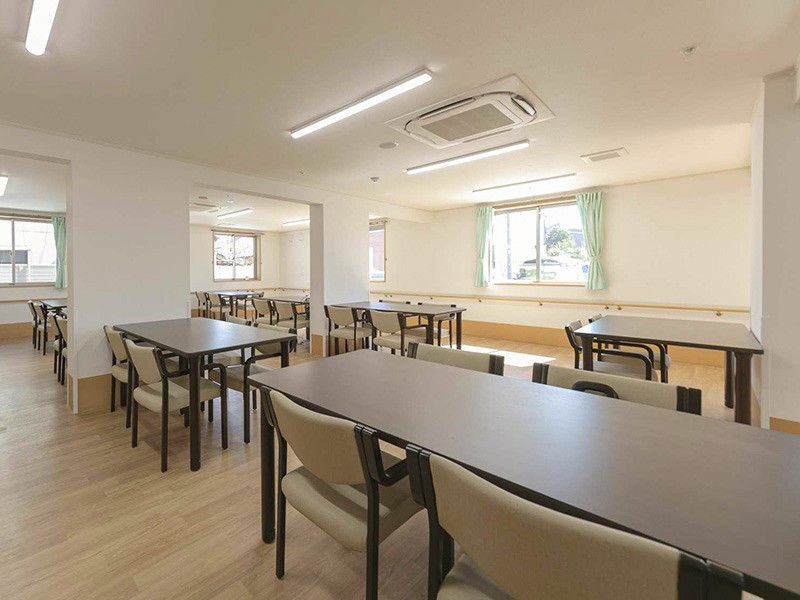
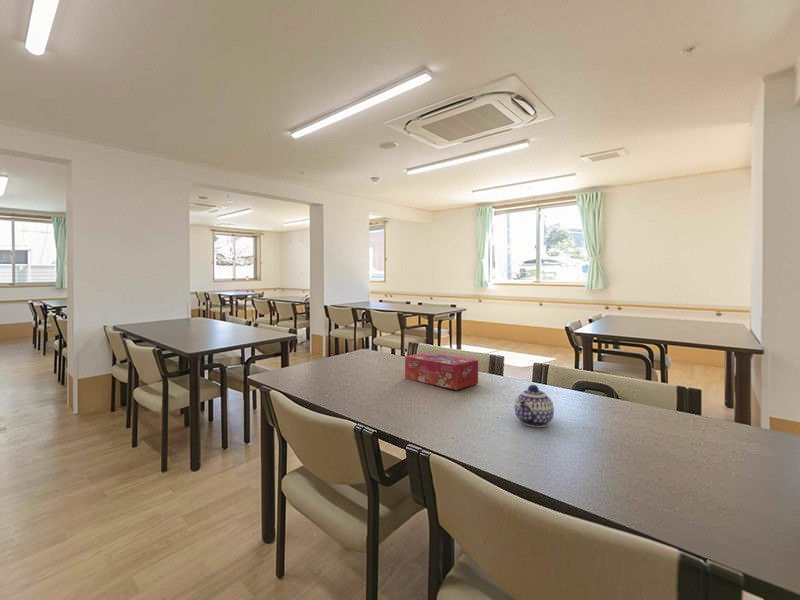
+ tissue box [404,352,479,391]
+ teapot [513,384,555,428]
